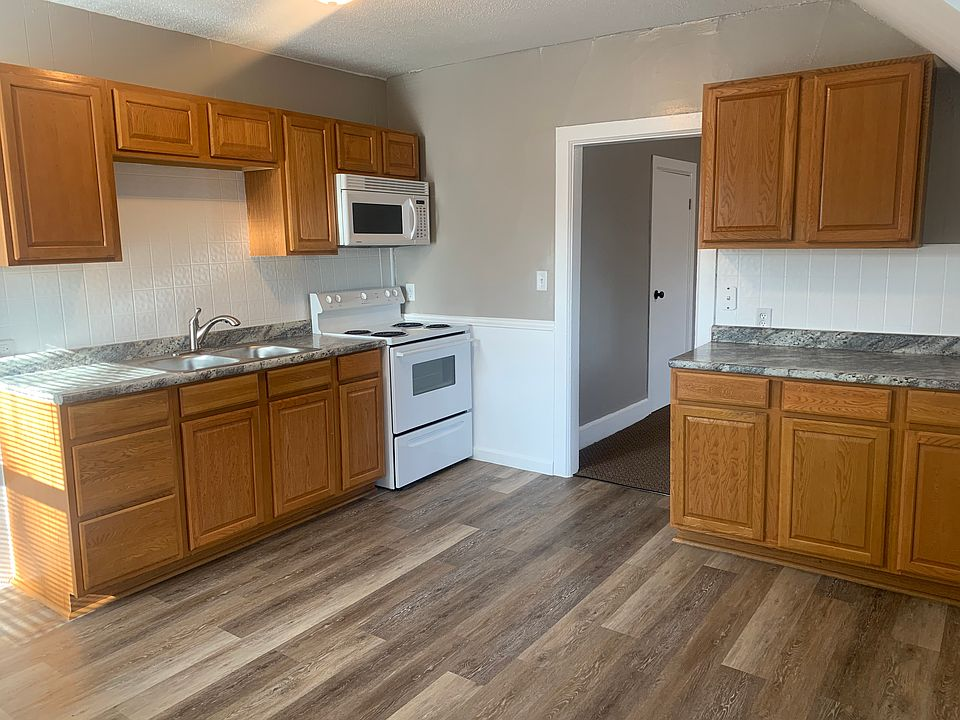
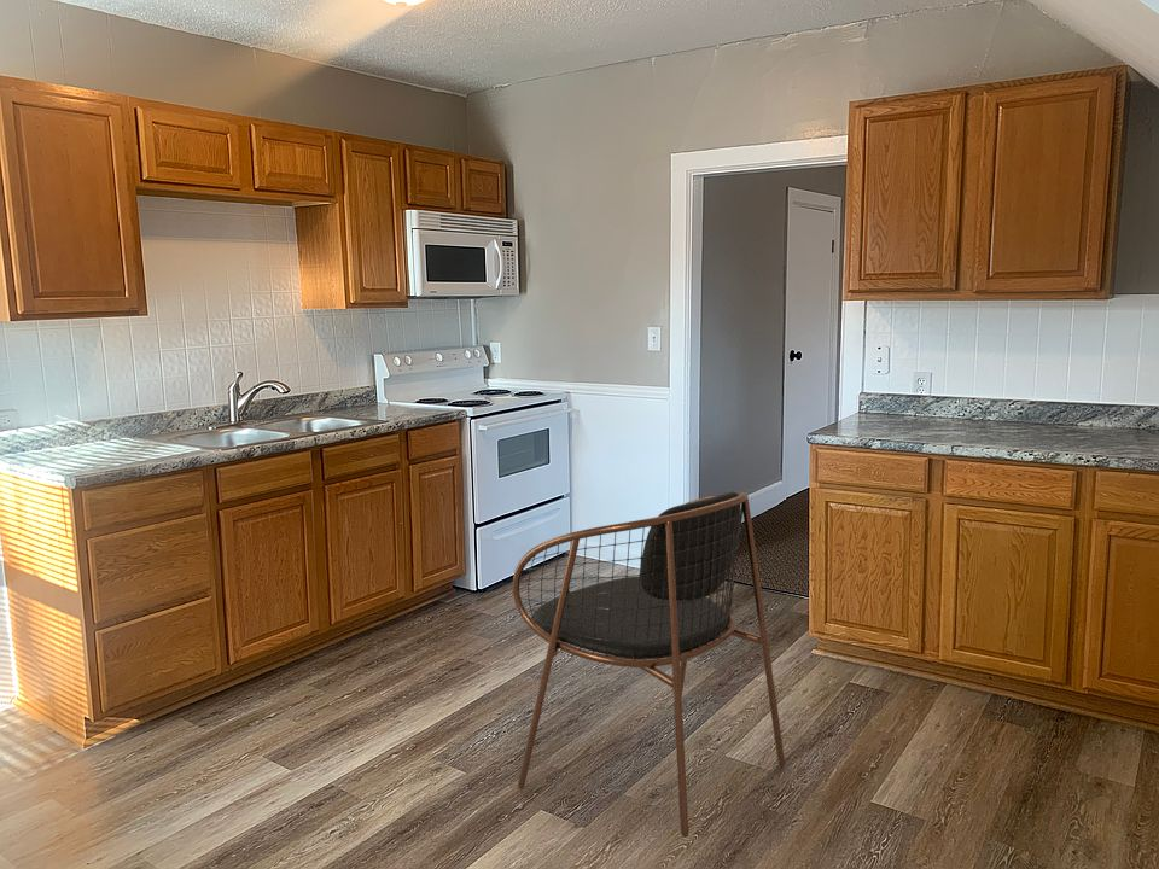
+ dining chair [512,490,786,839]
